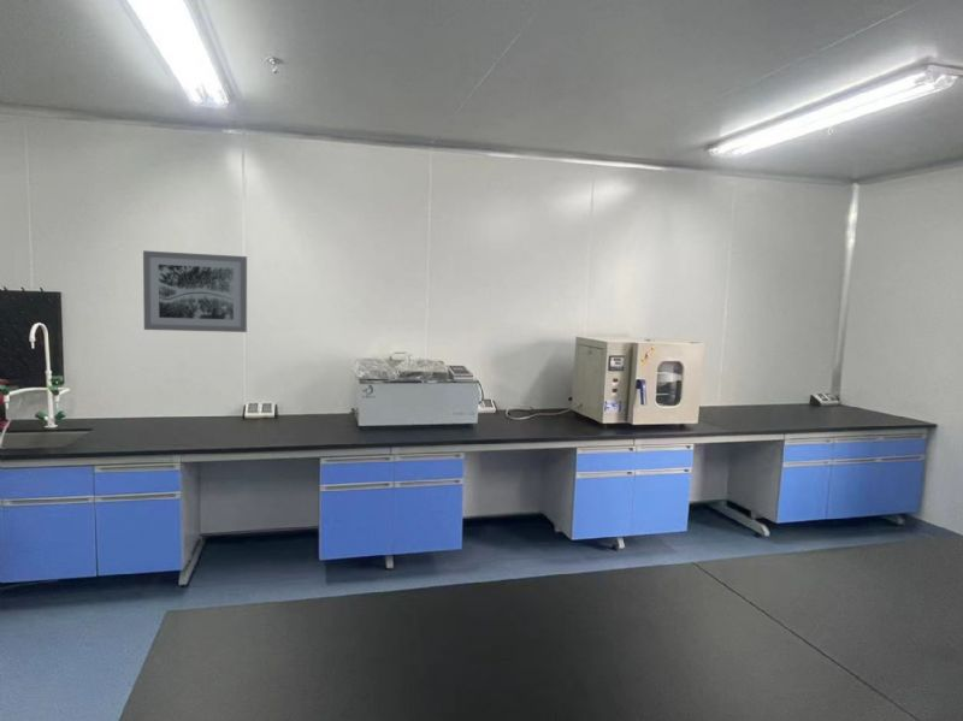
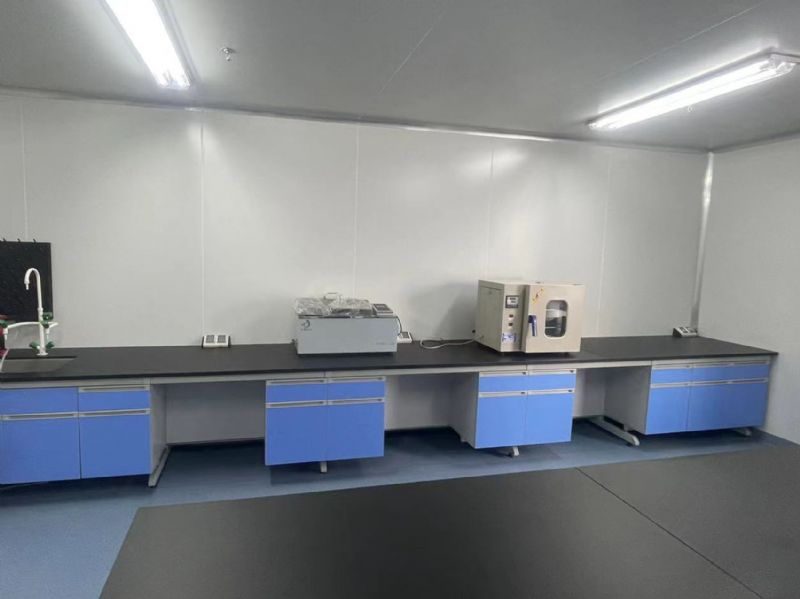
- wall art [142,249,248,333]
